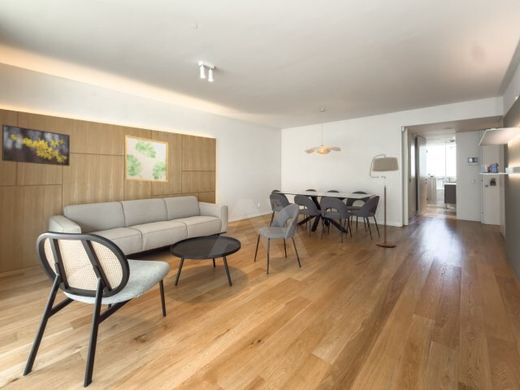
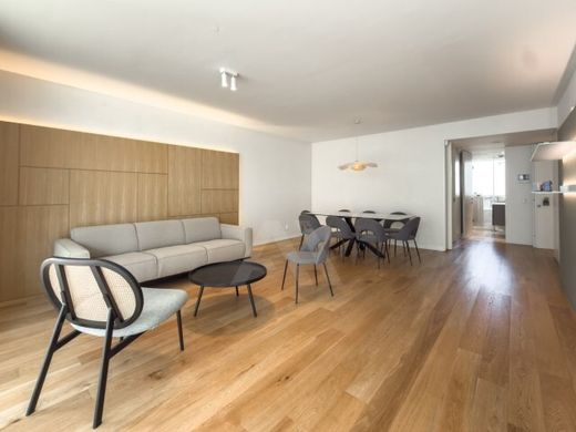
- wall art [123,134,169,183]
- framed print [1,124,71,167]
- floor lamp [369,153,400,248]
